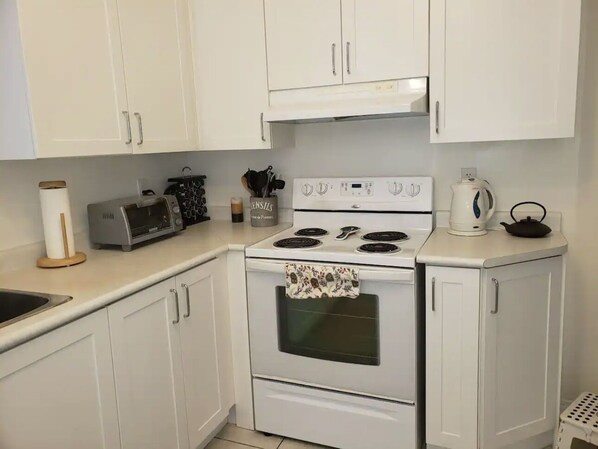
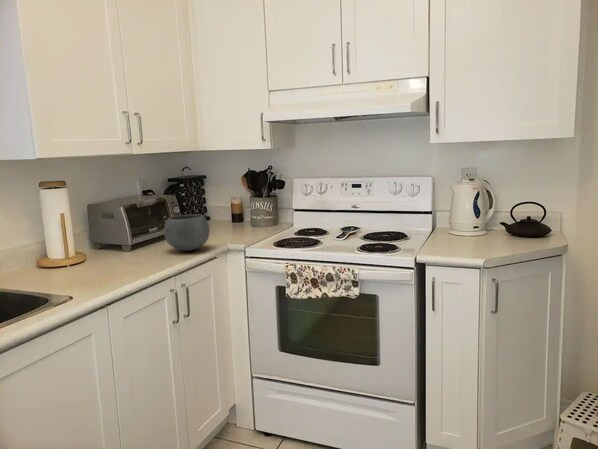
+ bowl [163,213,210,252]
